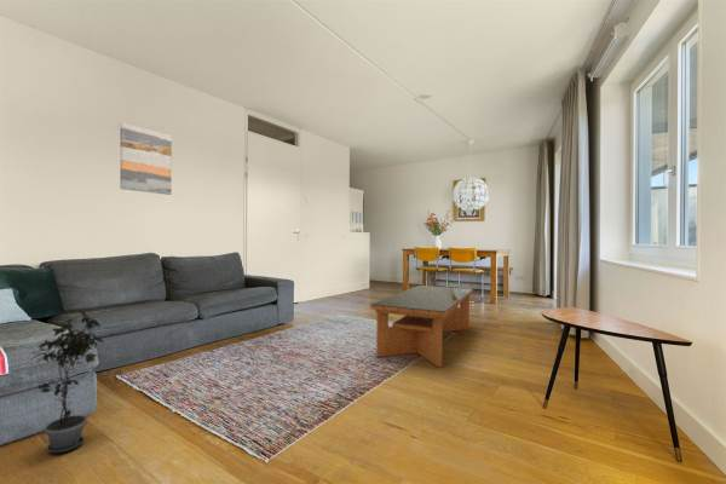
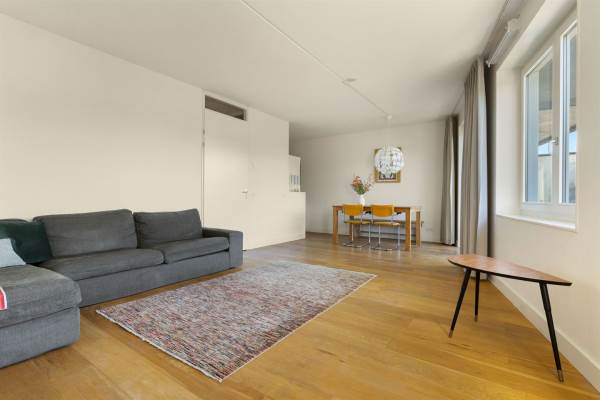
- wall art [119,121,173,196]
- potted plant [27,310,105,454]
- coffee table [369,284,474,369]
